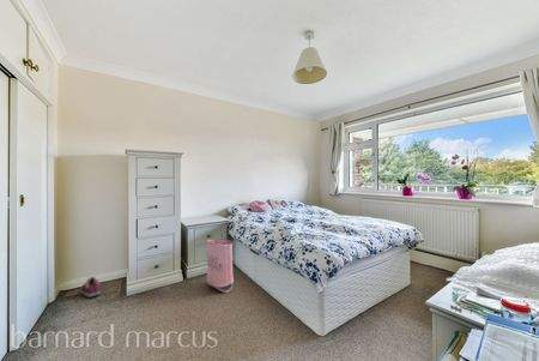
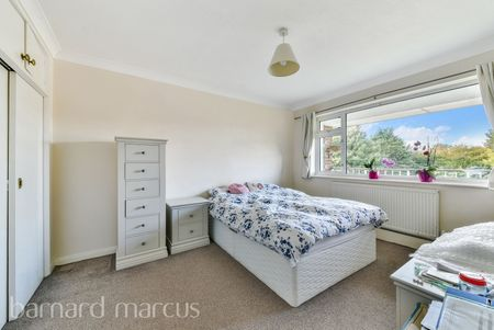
- bag [206,237,235,294]
- shoe [79,276,102,299]
